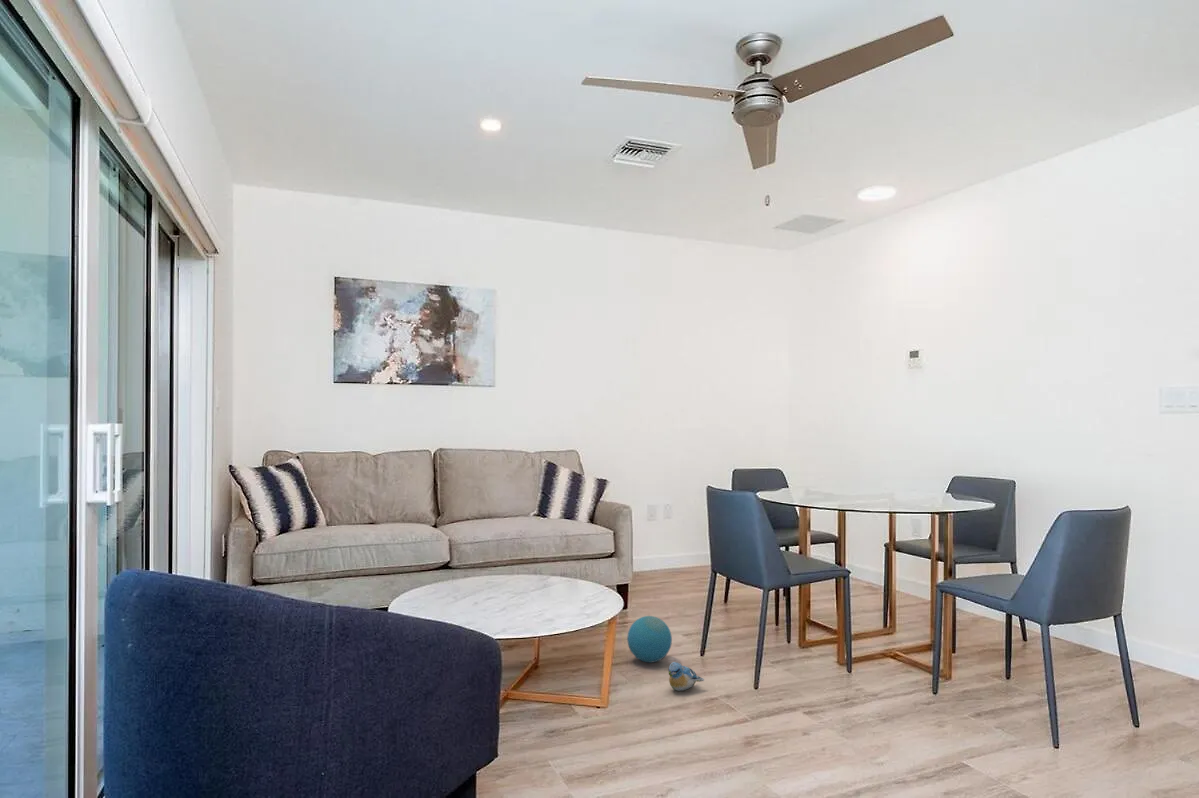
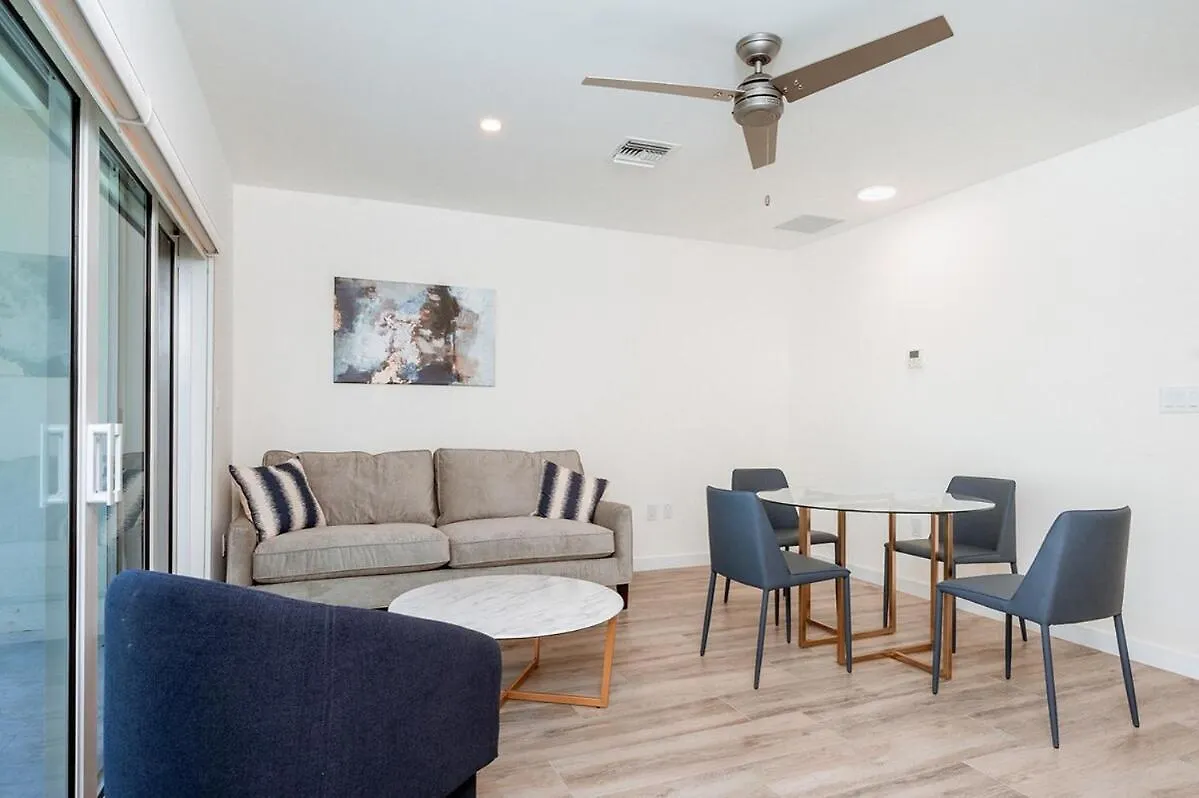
- ball [626,615,673,664]
- plush toy [668,661,705,692]
